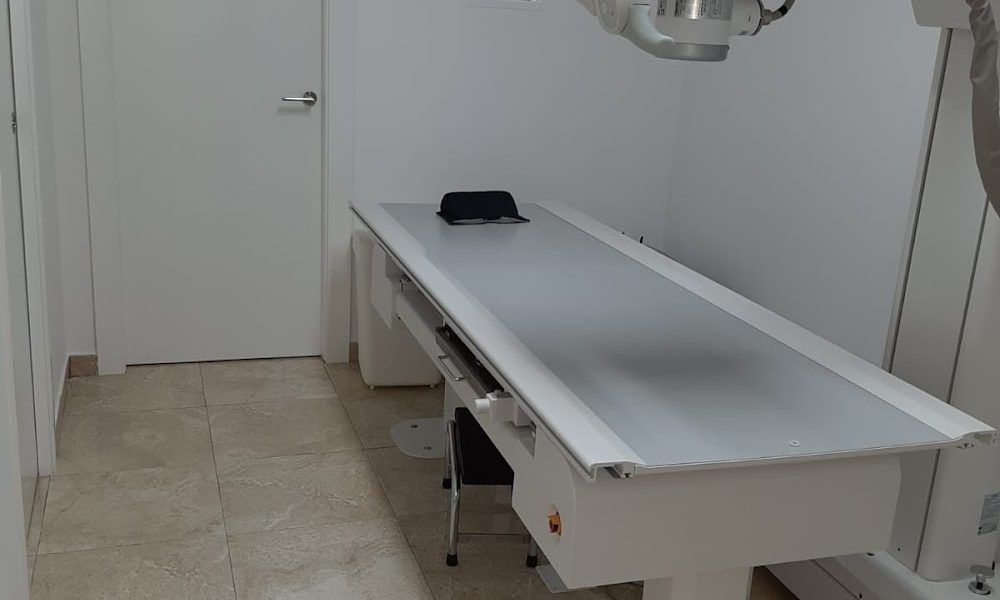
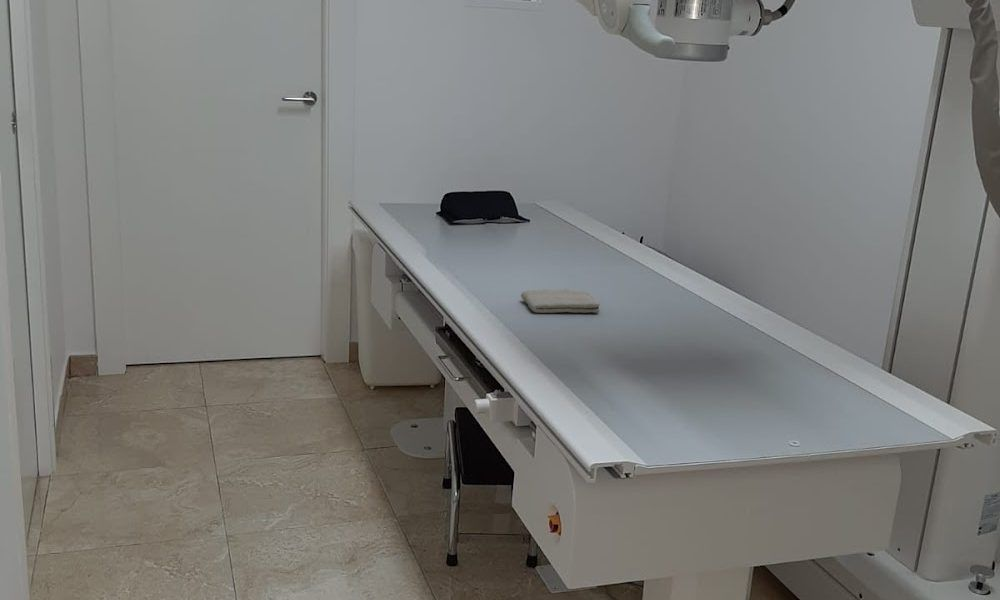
+ washcloth [520,288,601,314]
